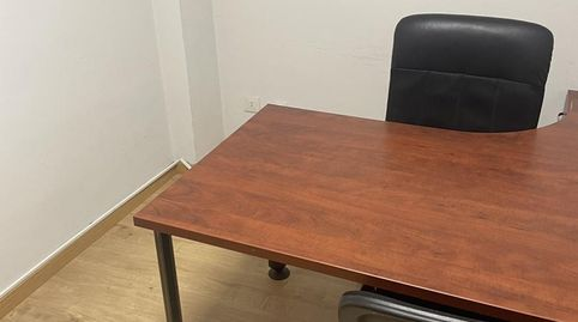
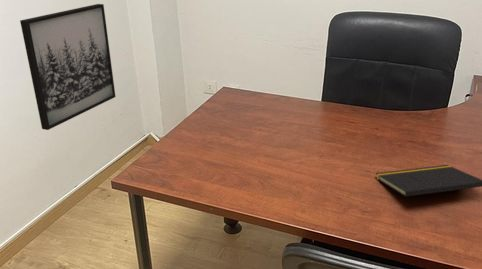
+ wall art [19,3,117,131]
+ notepad [374,164,482,197]
